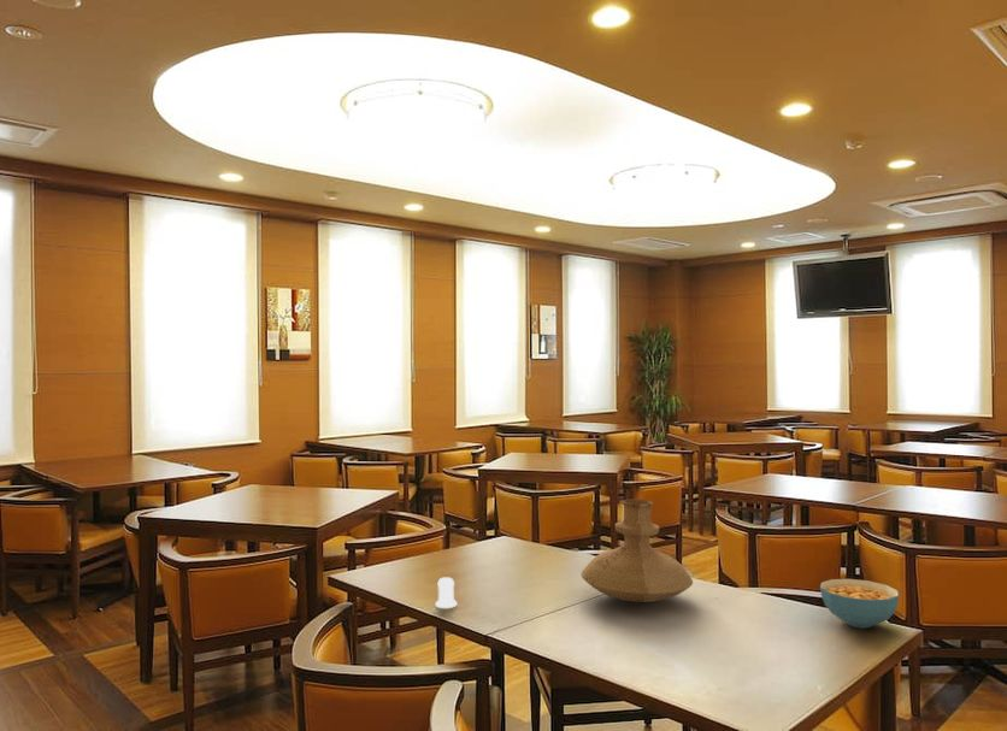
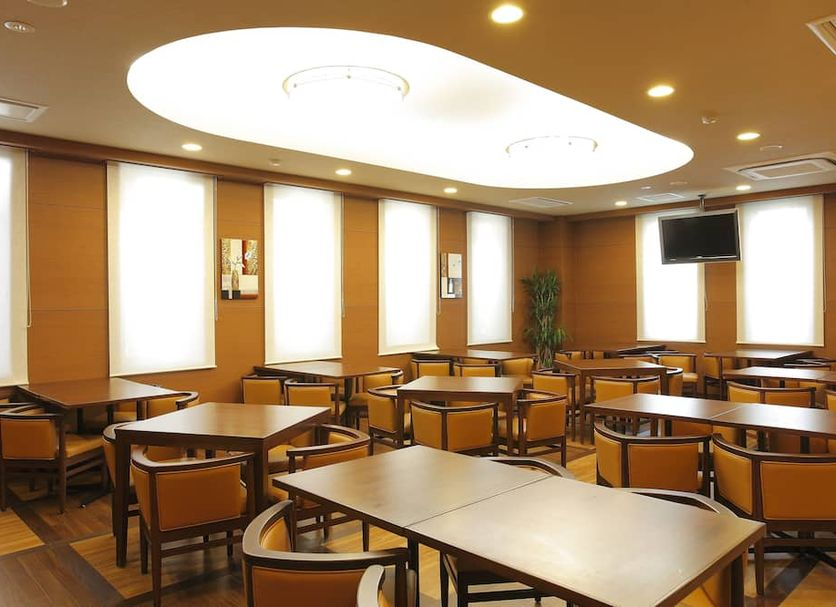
- salt shaker [435,576,458,609]
- vase [579,499,694,603]
- cereal bowl [819,578,900,629]
